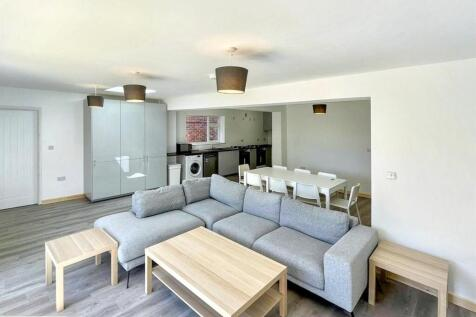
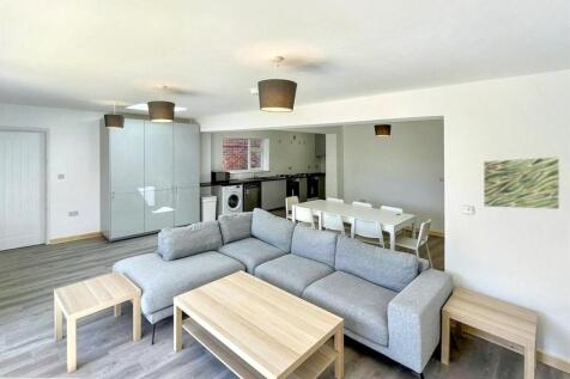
+ wall art [483,157,560,210]
